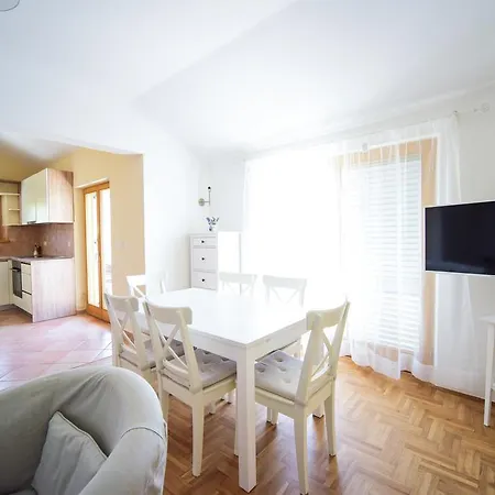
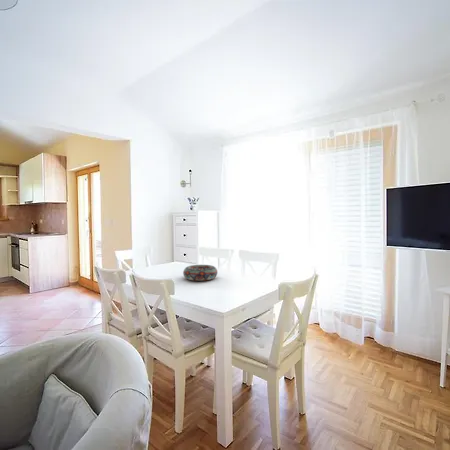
+ decorative bowl [182,264,218,282]
